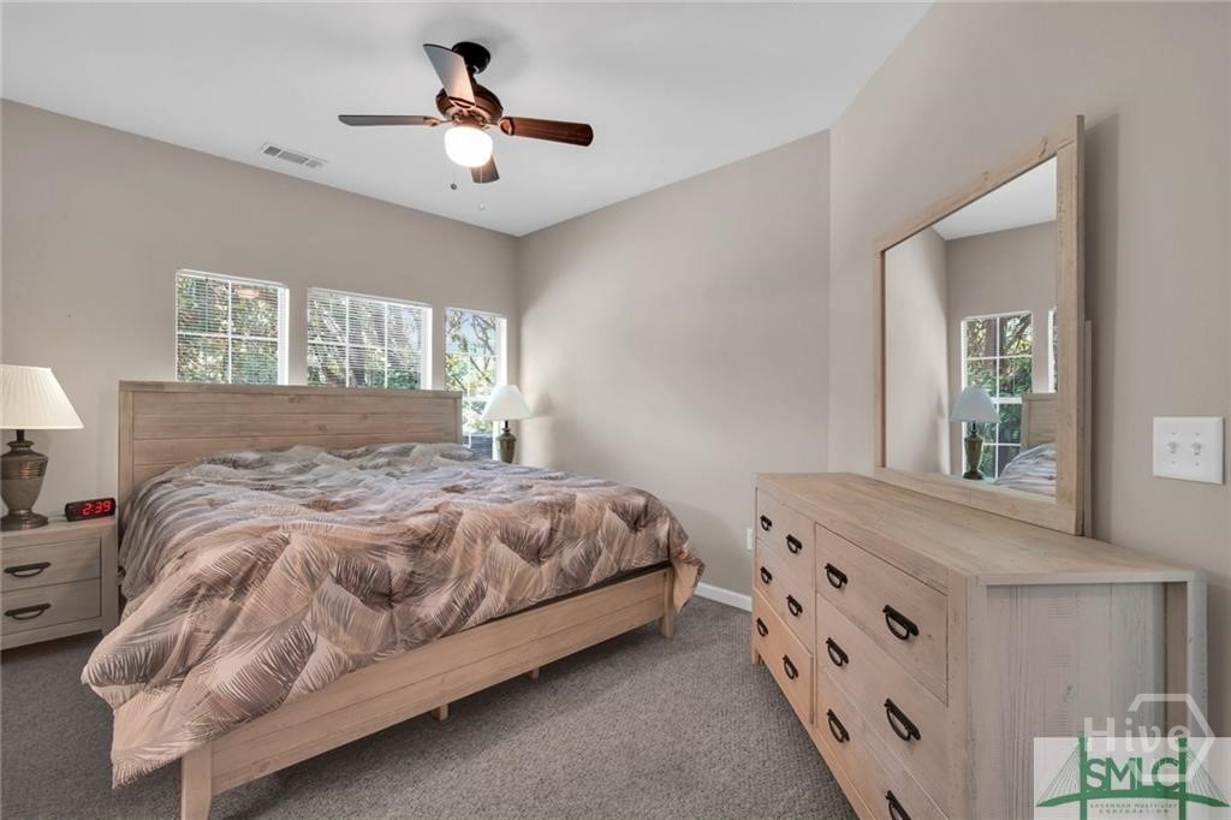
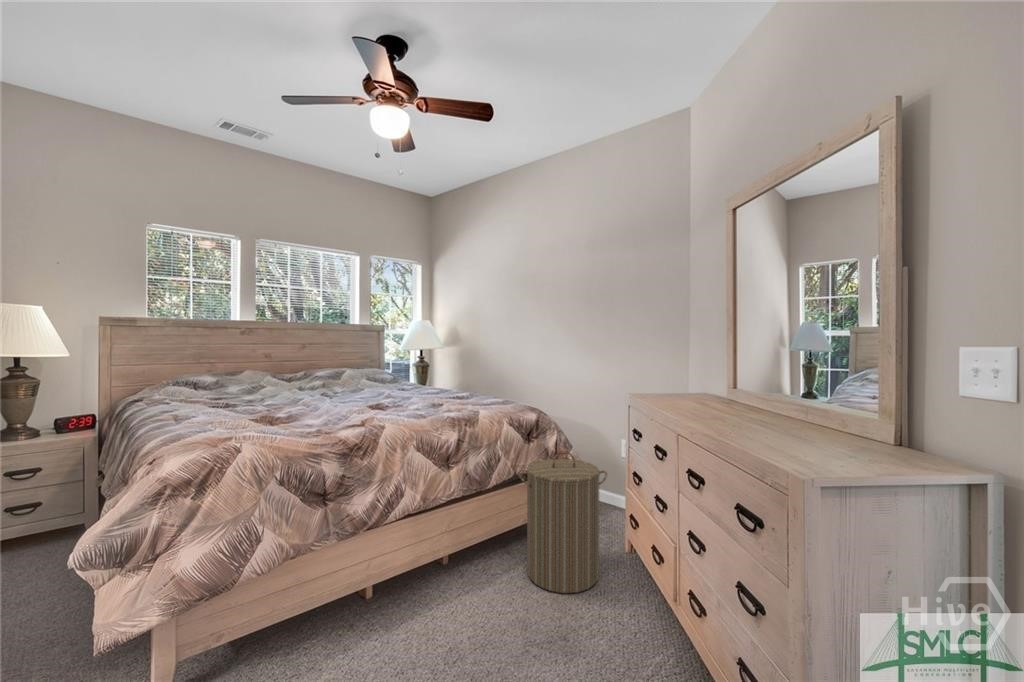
+ laundry hamper [517,450,608,594]
